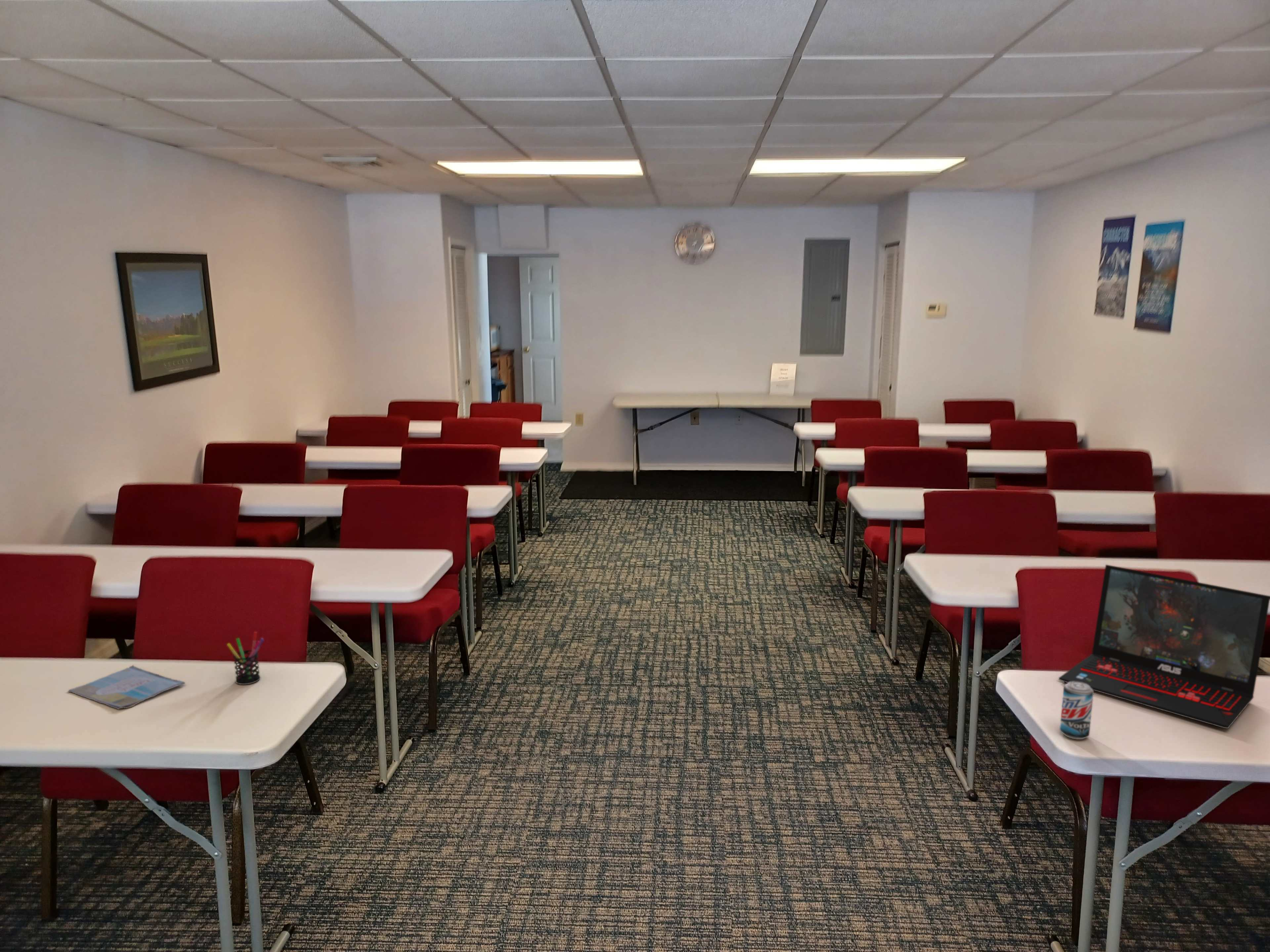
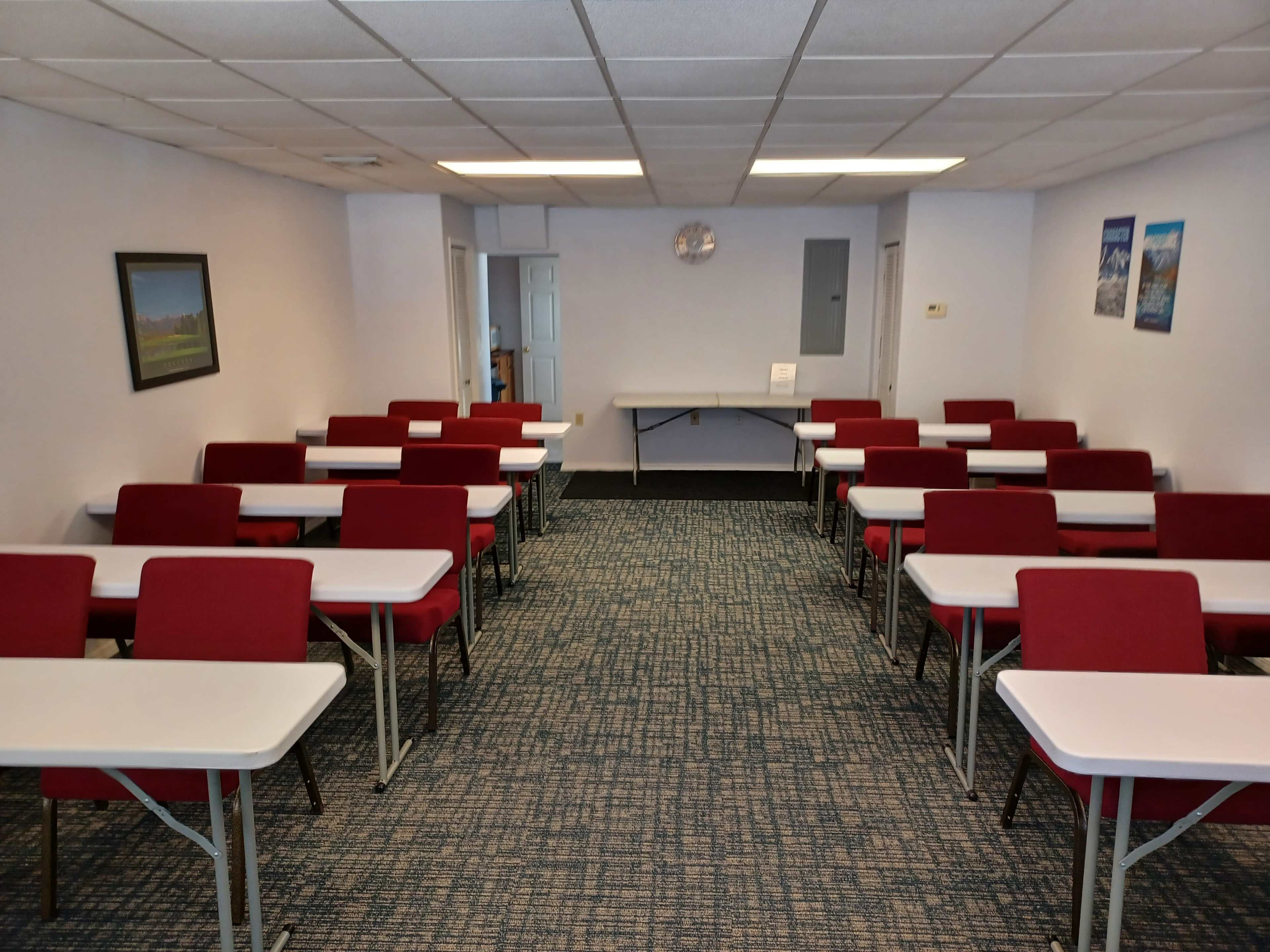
- book [68,664,186,710]
- pen holder [227,631,264,685]
- laptop [1058,564,1270,729]
- beer can [1059,681,1094,740]
